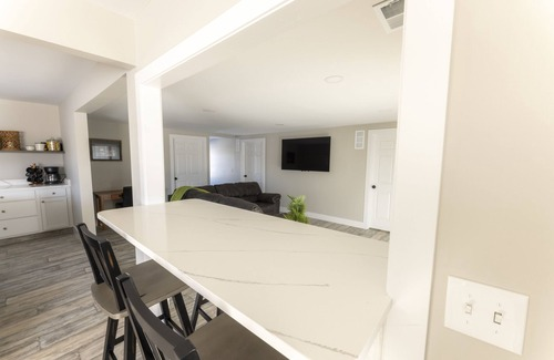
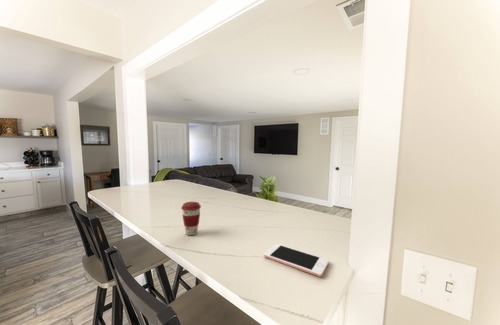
+ coffee cup [180,201,202,236]
+ cell phone [263,243,330,278]
